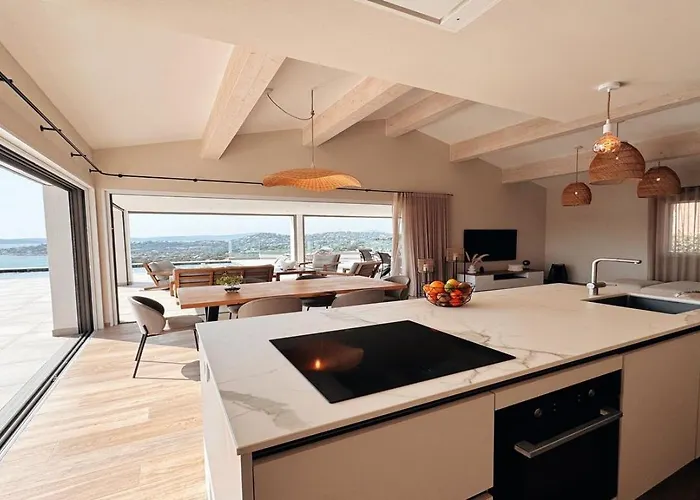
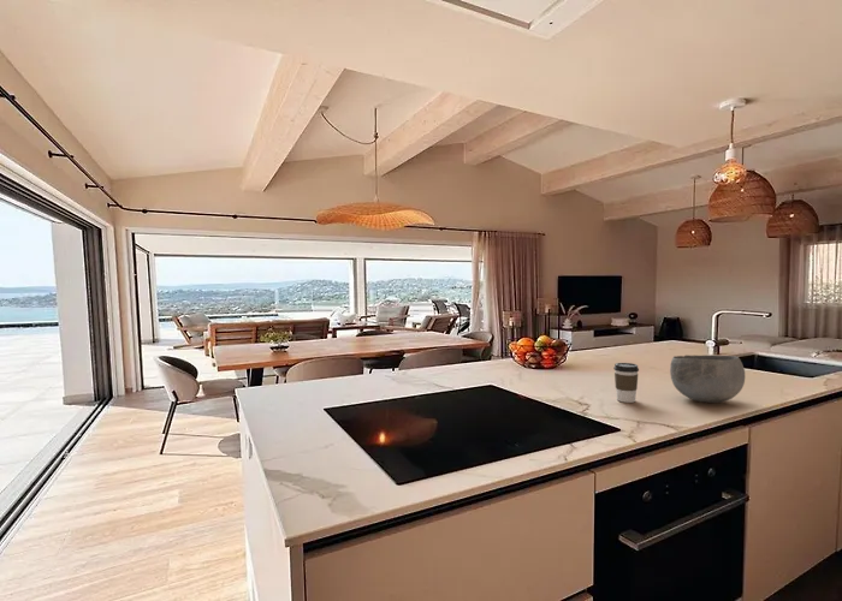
+ coffee cup [612,362,640,404]
+ bowl [669,355,746,404]
